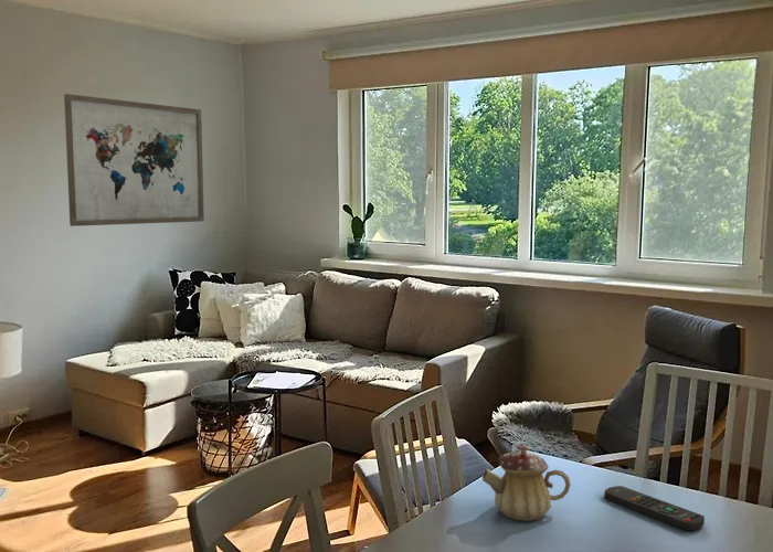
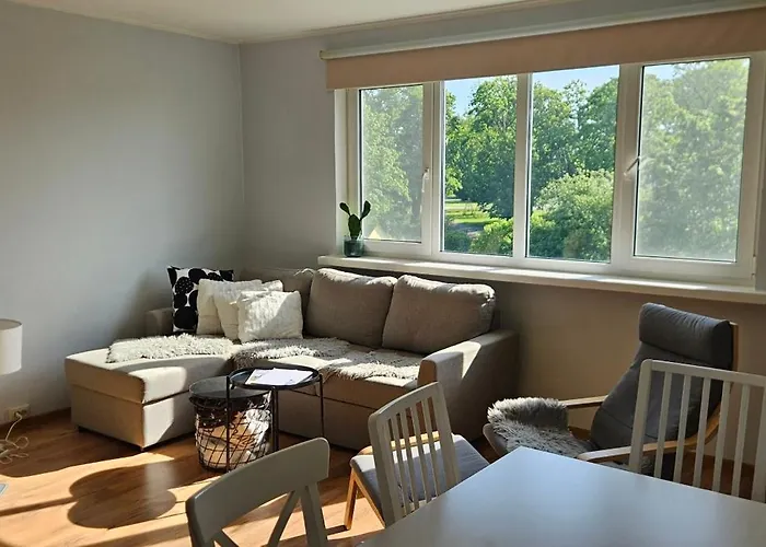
- wall art [63,93,205,227]
- remote control [603,485,706,531]
- teapot [481,444,572,522]
